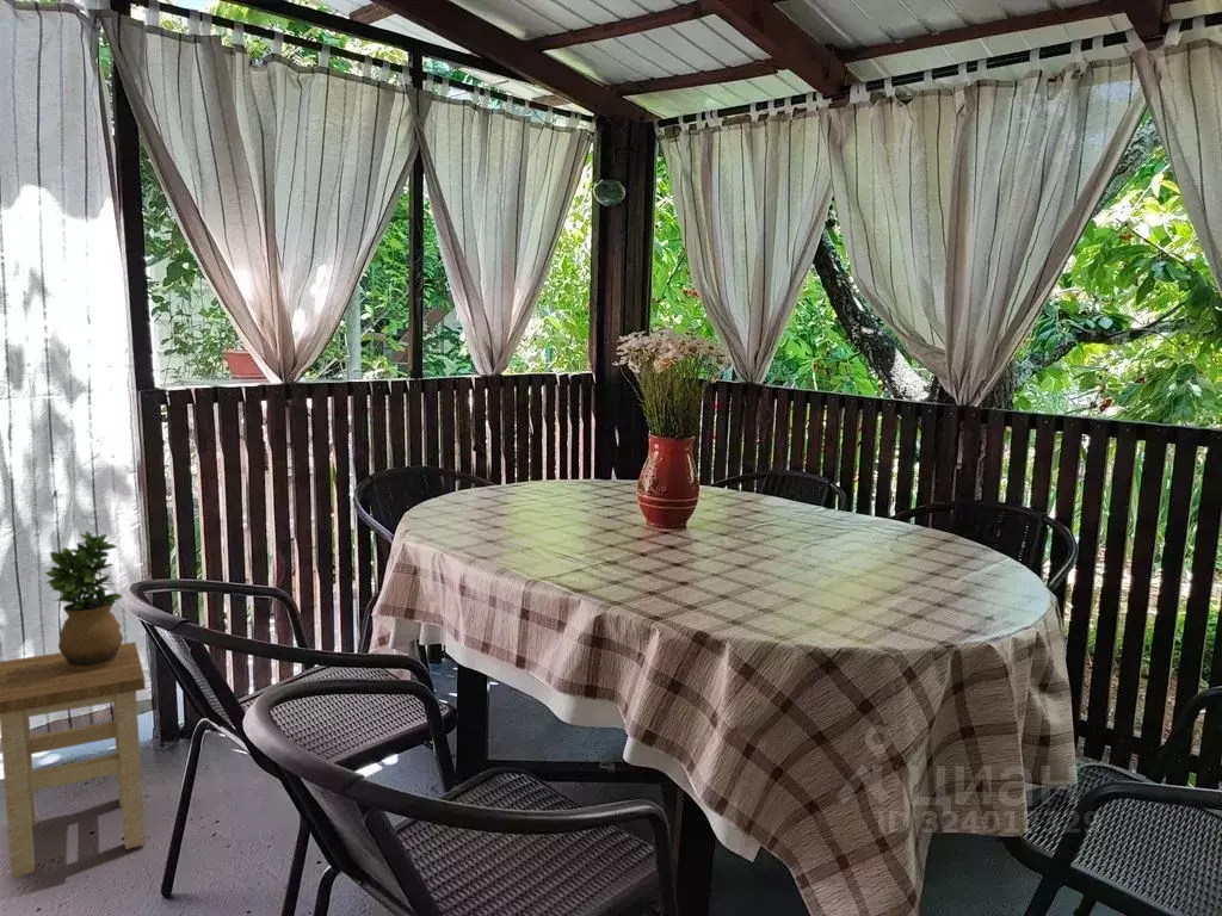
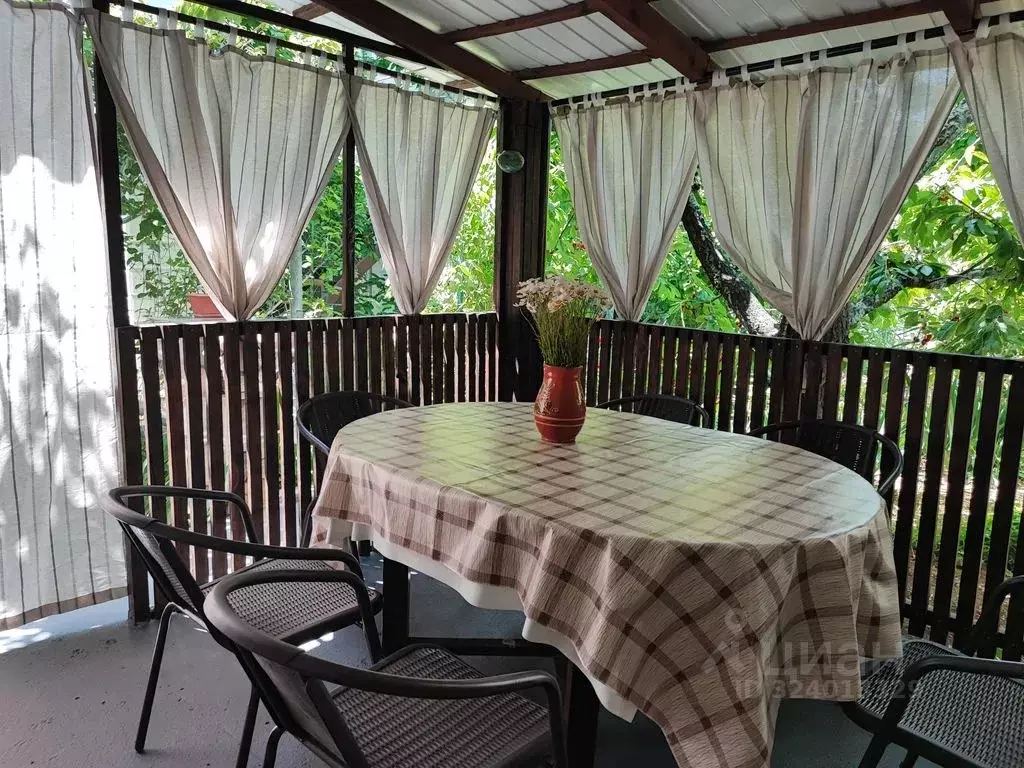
- stool [0,640,147,879]
- potted plant [44,530,124,670]
